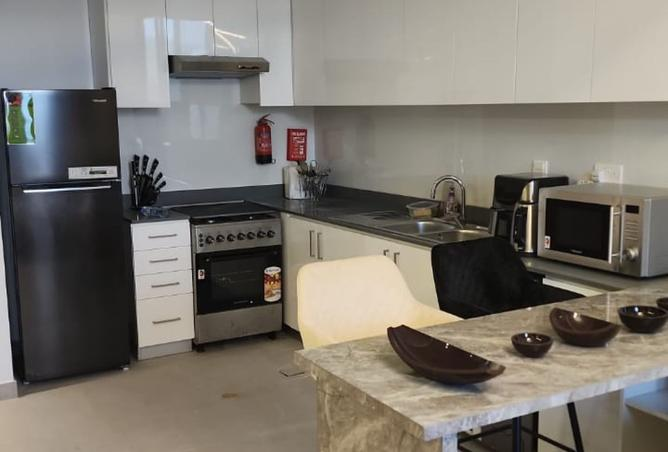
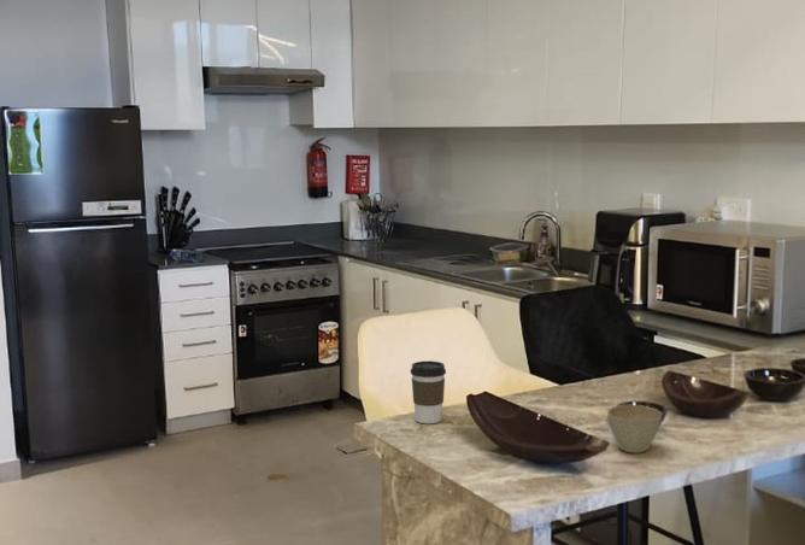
+ flower pot [606,404,663,455]
+ coffee cup [410,359,447,424]
